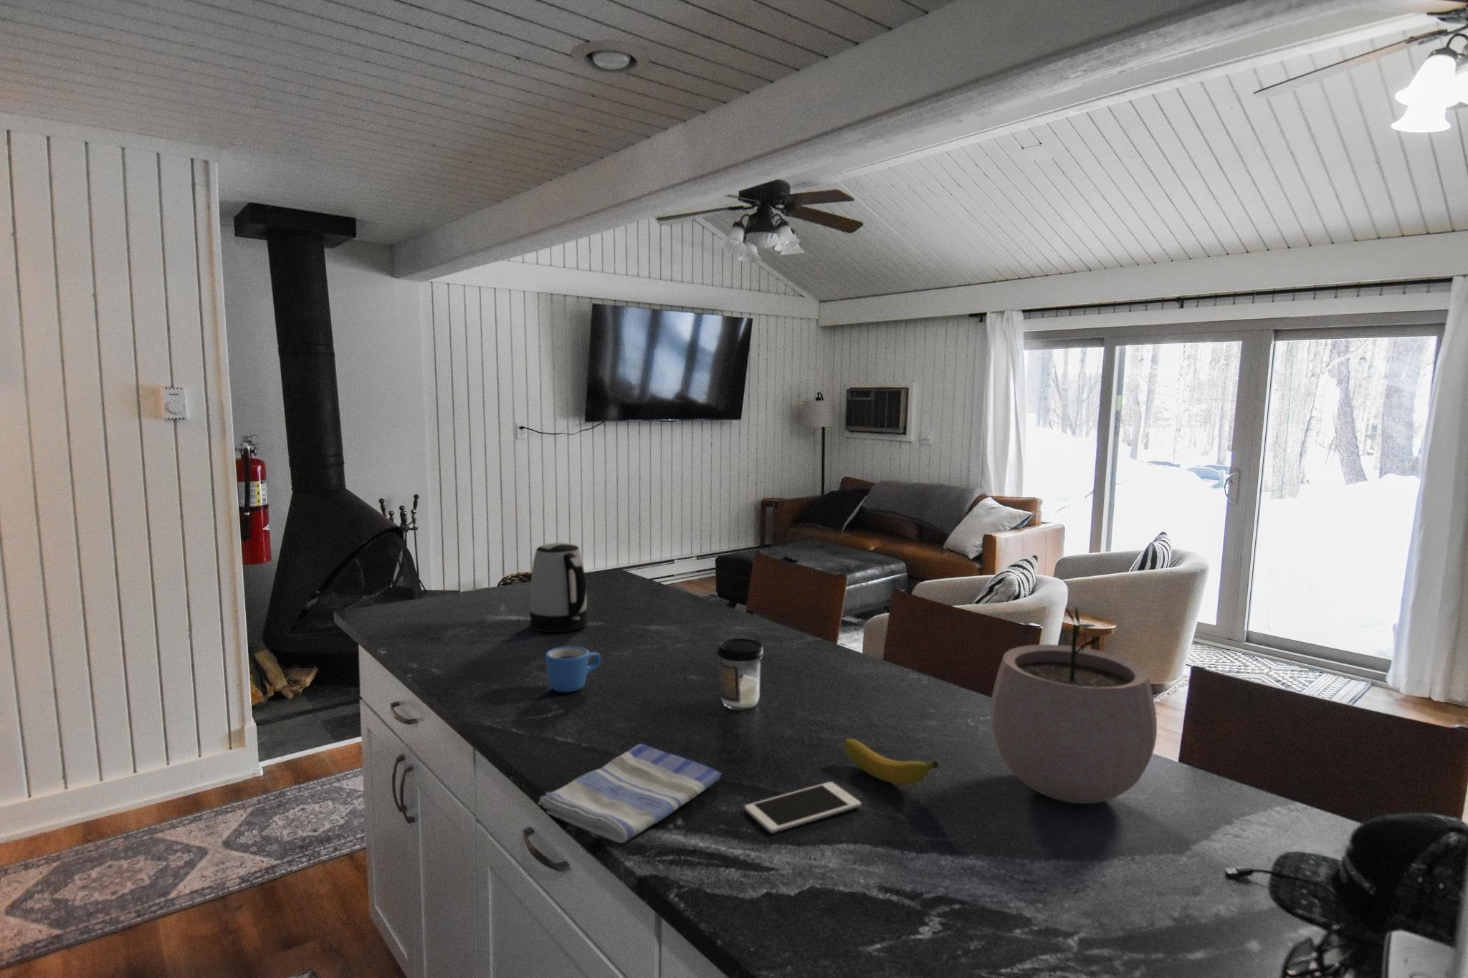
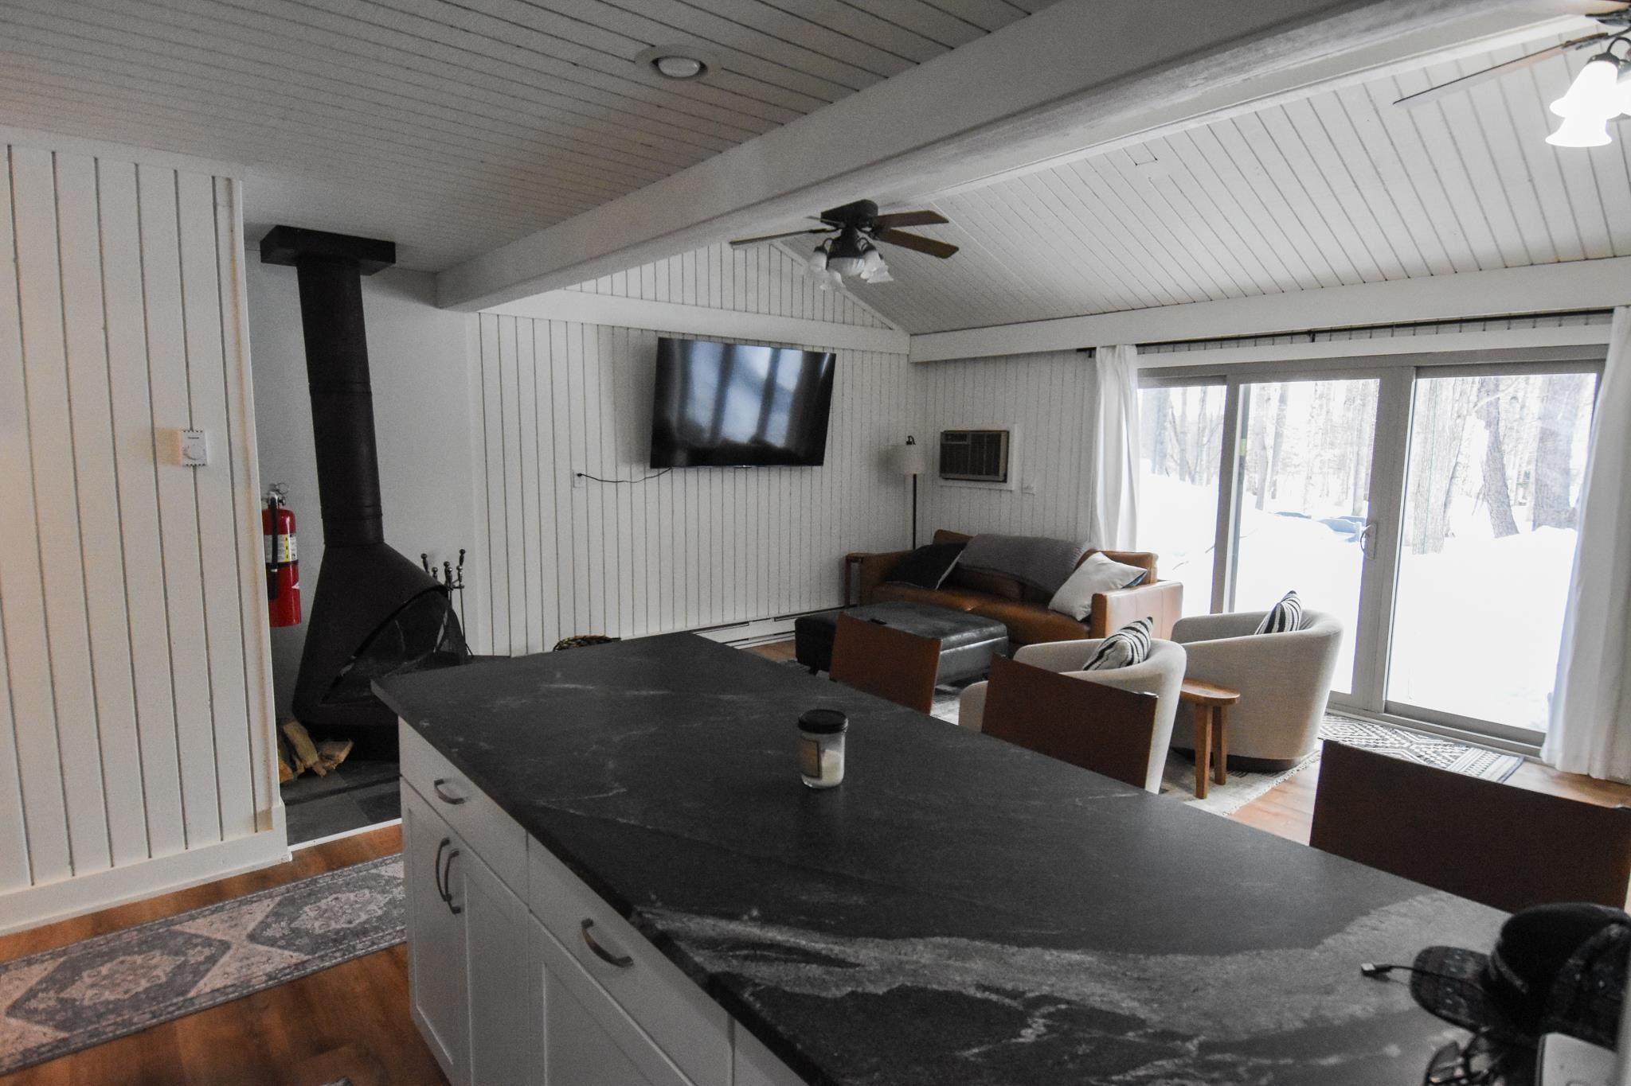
- cell phone [744,780,861,834]
- banana [844,738,939,785]
- dish towel [538,743,723,844]
- kettle [529,541,588,633]
- mug [544,645,601,693]
- plant pot [990,606,1158,804]
